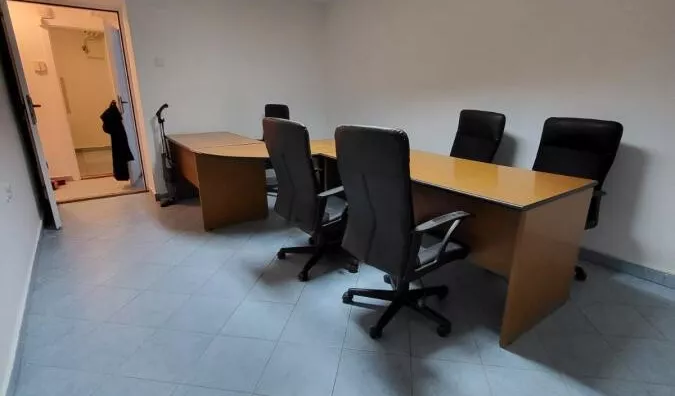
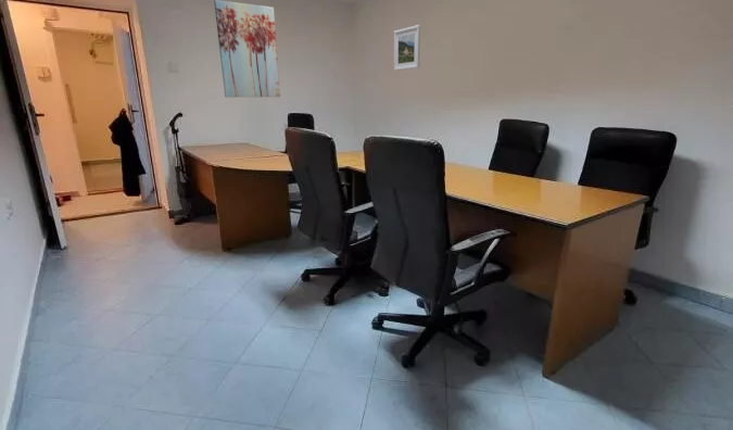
+ wall art [213,0,281,98]
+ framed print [393,24,421,72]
